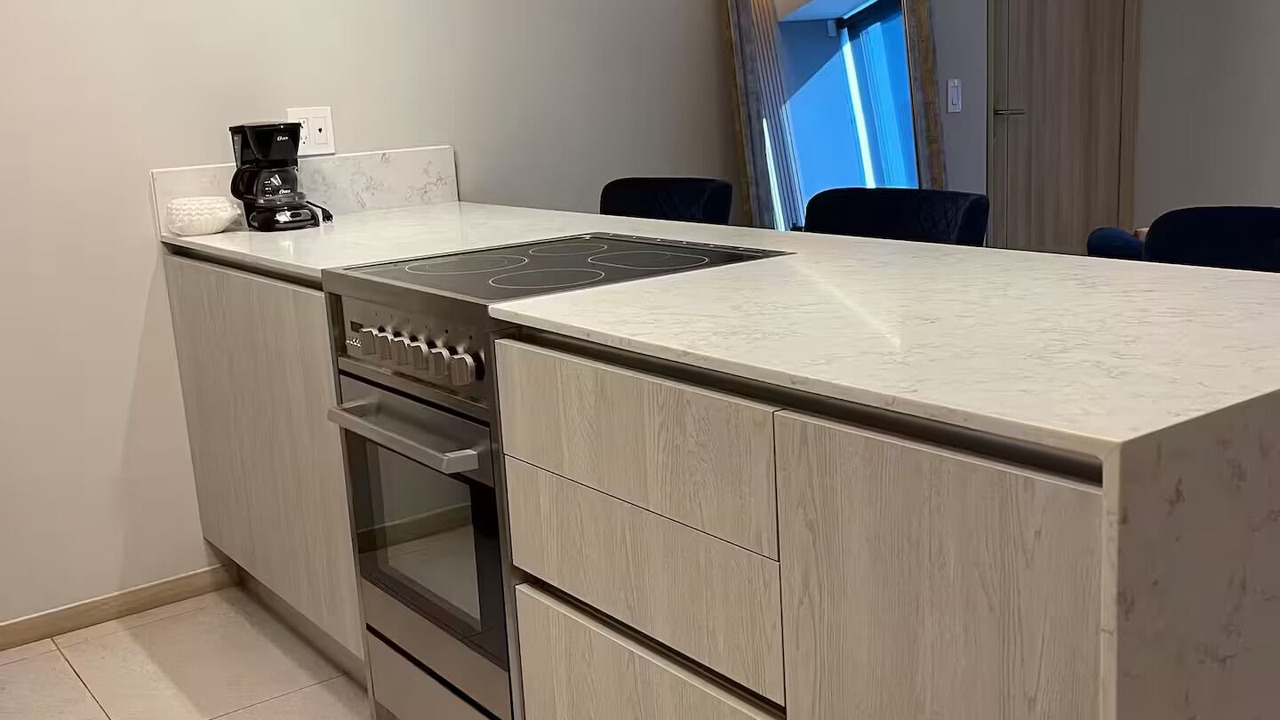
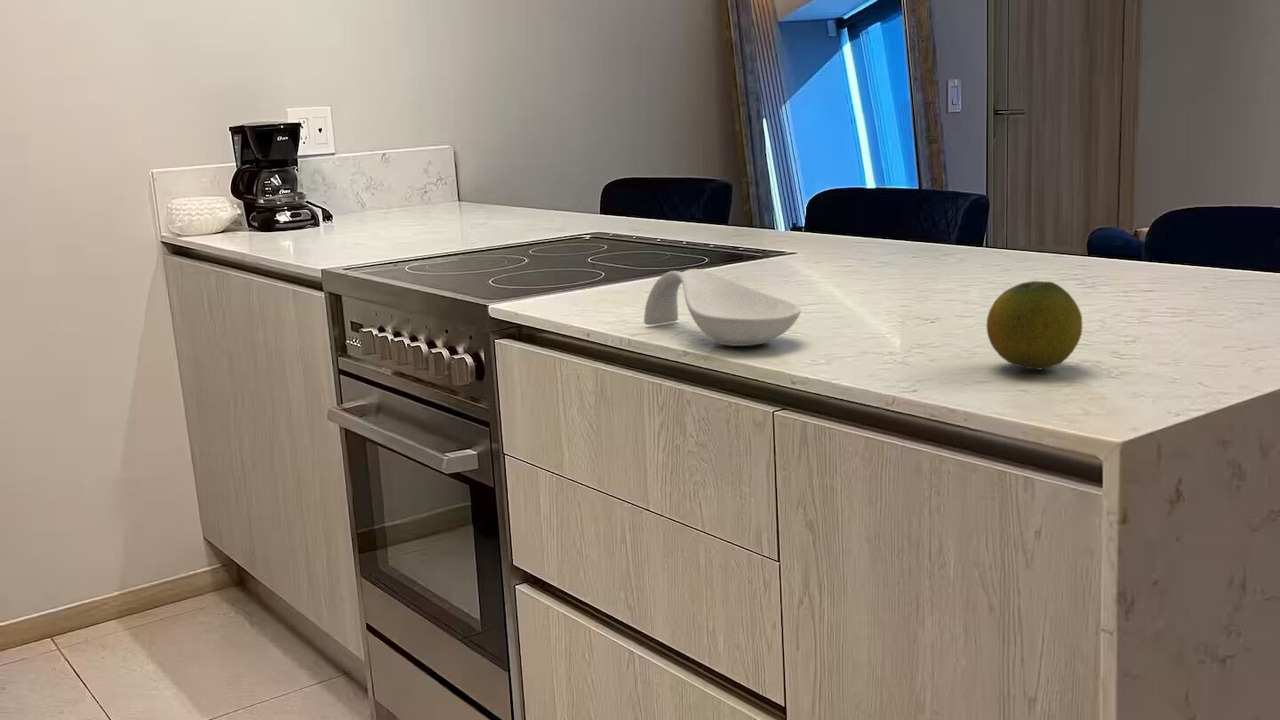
+ fruit [986,280,1083,371]
+ spoon rest [643,268,802,347]
